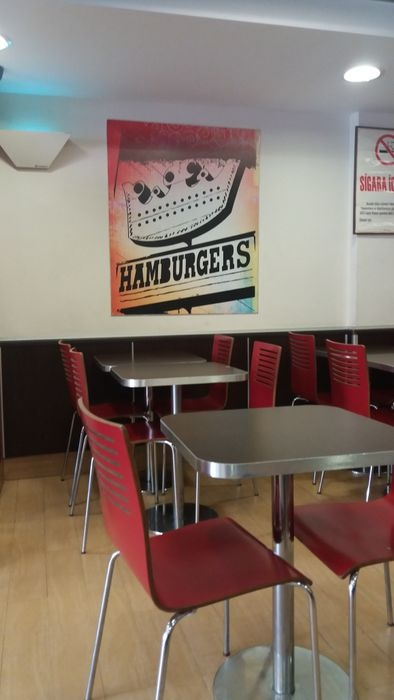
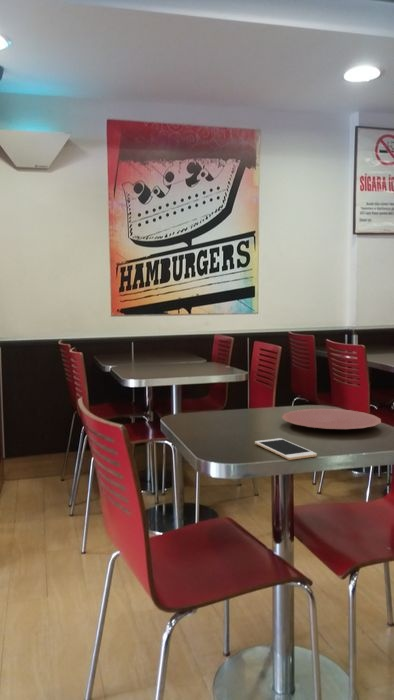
+ plate [281,408,382,430]
+ cell phone [254,437,318,461]
